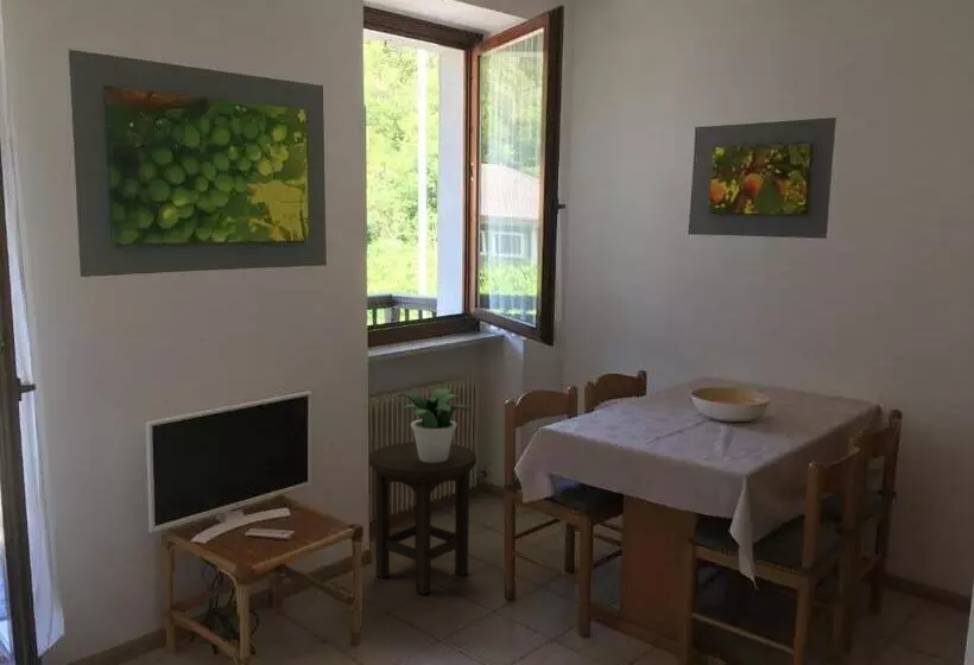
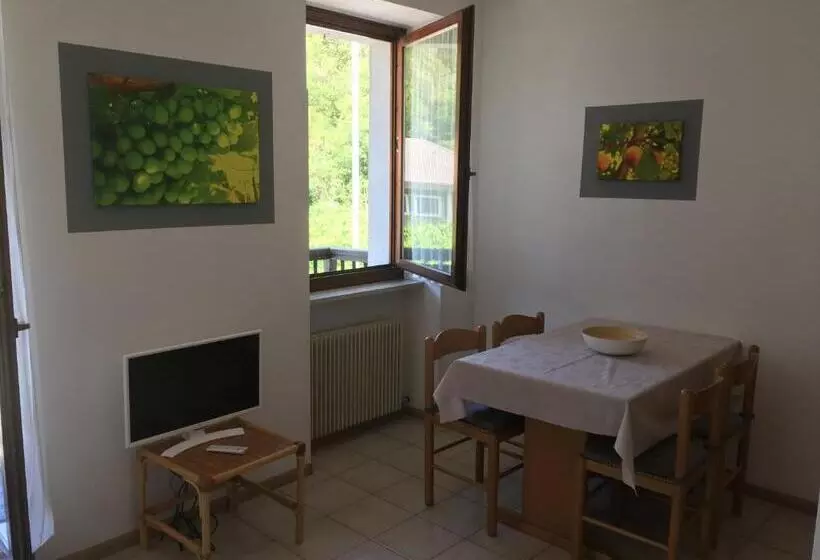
- potted plant [397,388,469,463]
- stool [368,441,477,595]
